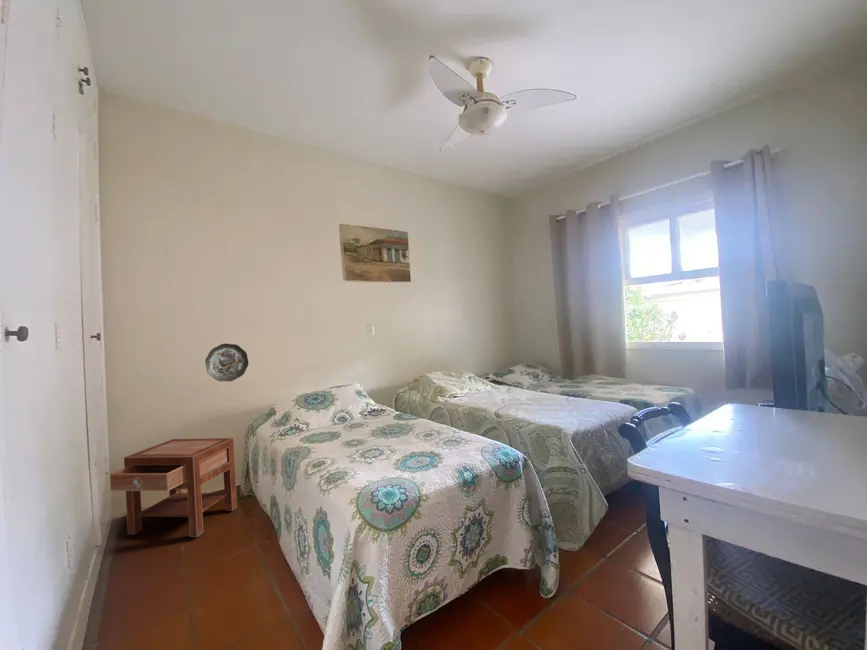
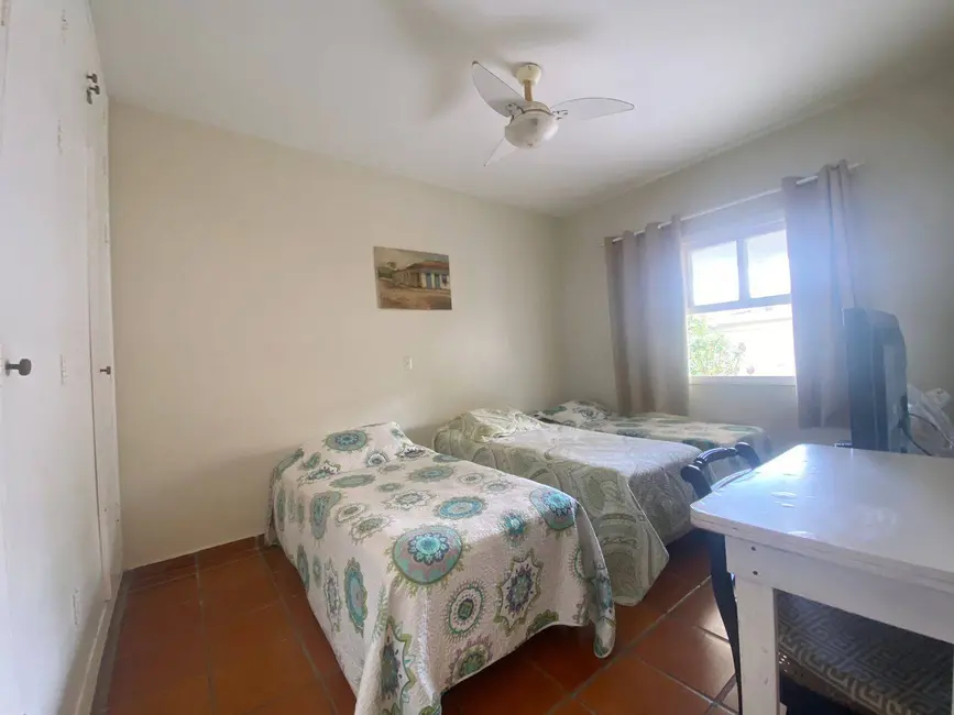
- decorative plate [204,343,249,382]
- nightstand [109,437,238,538]
